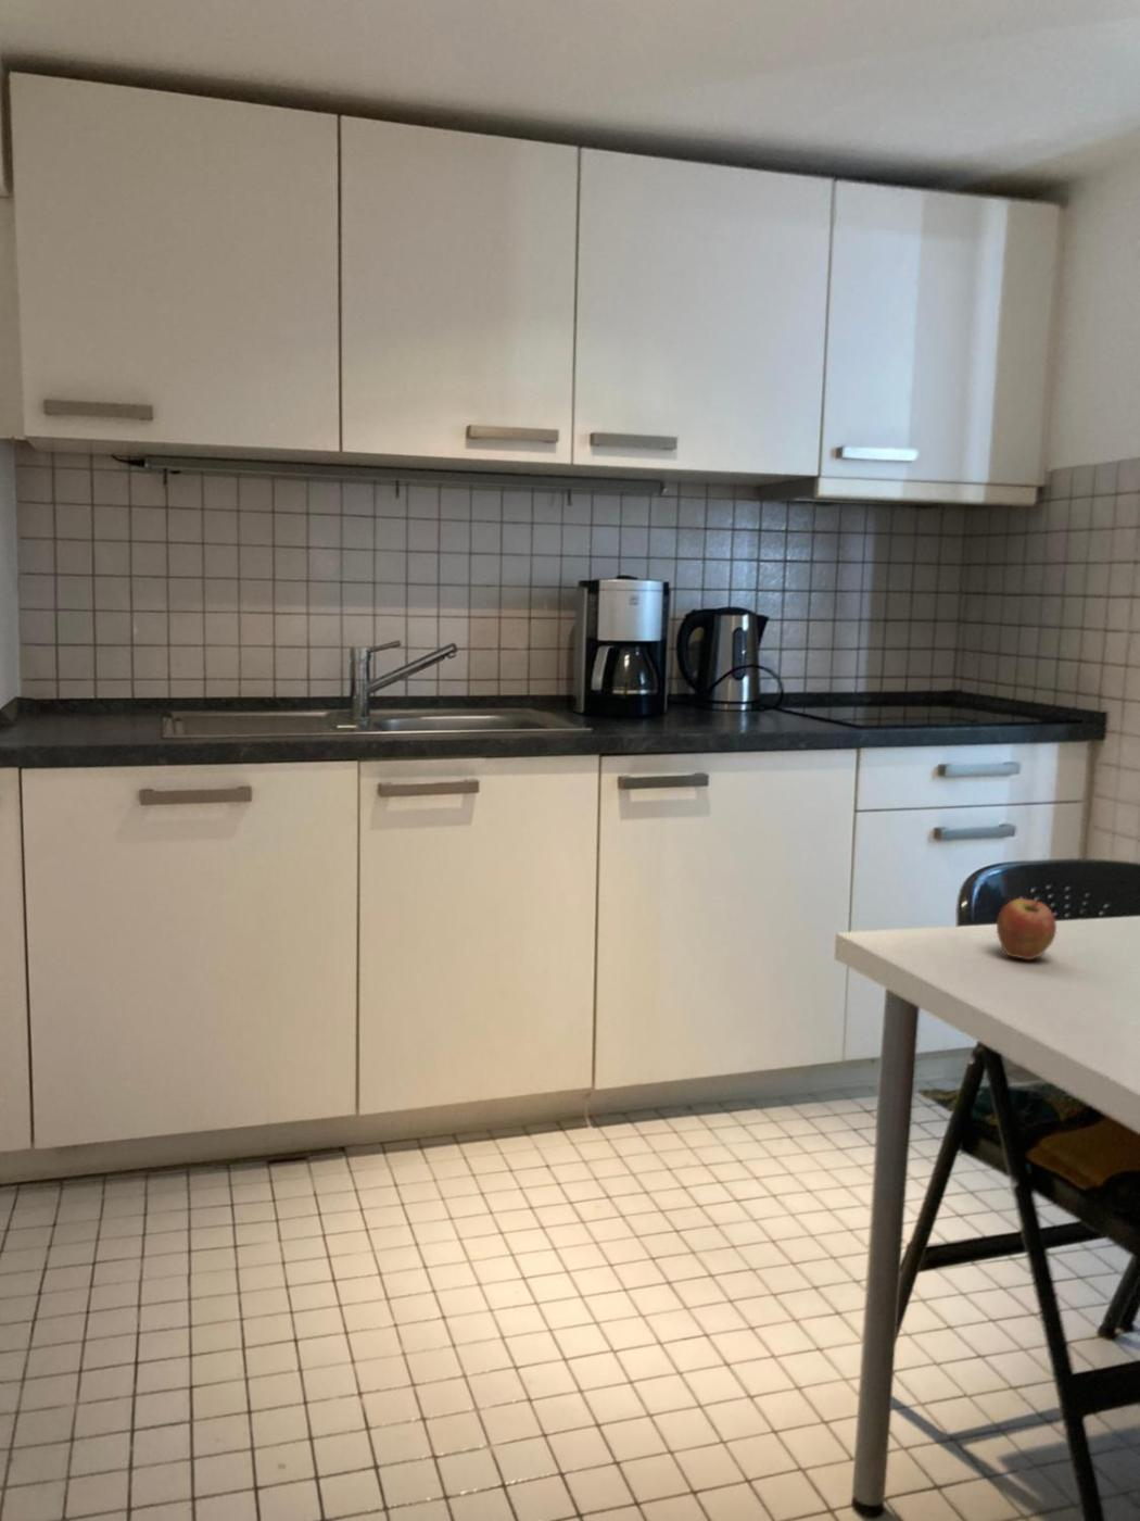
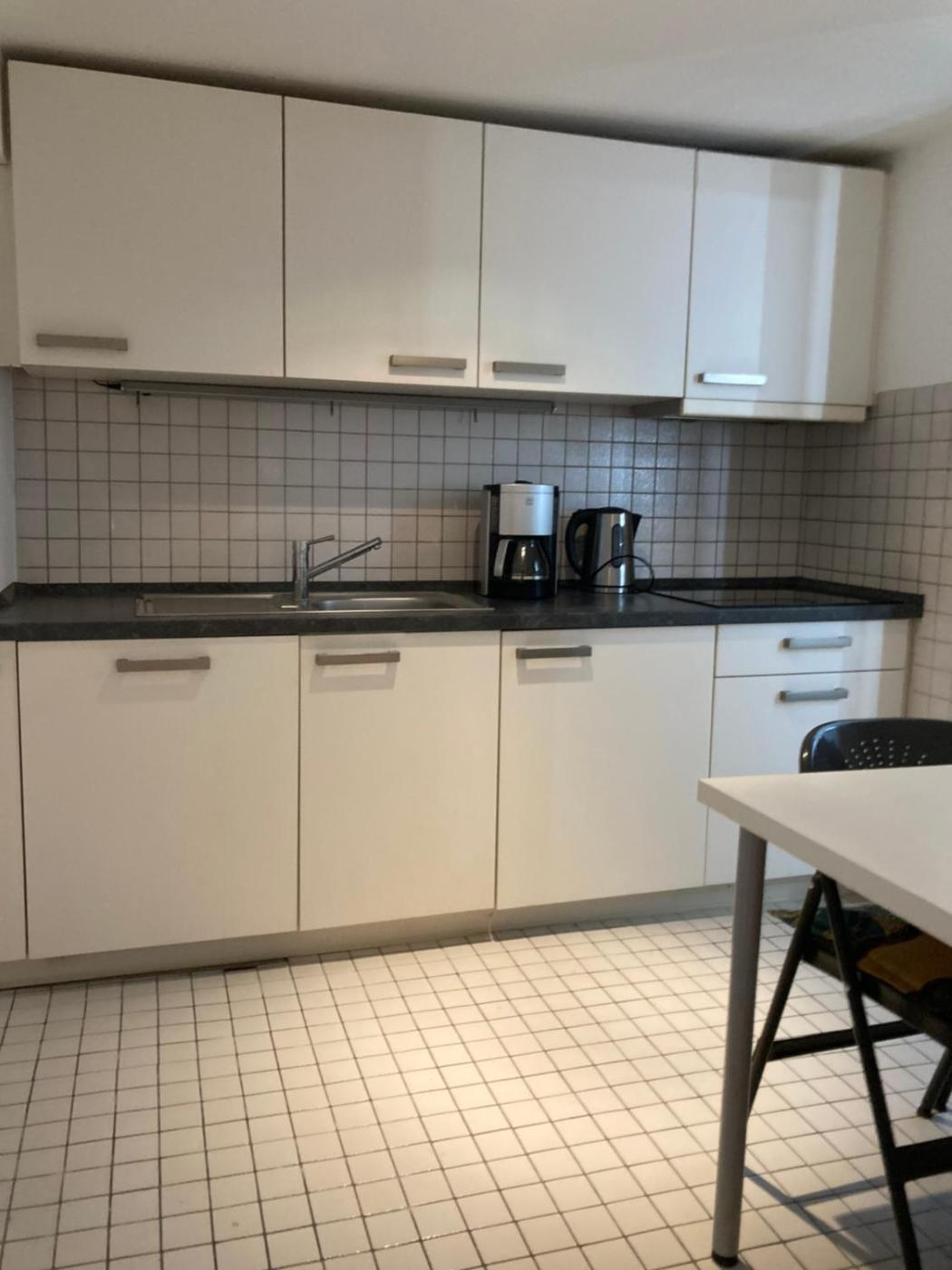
- fruit [995,897,1057,961]
